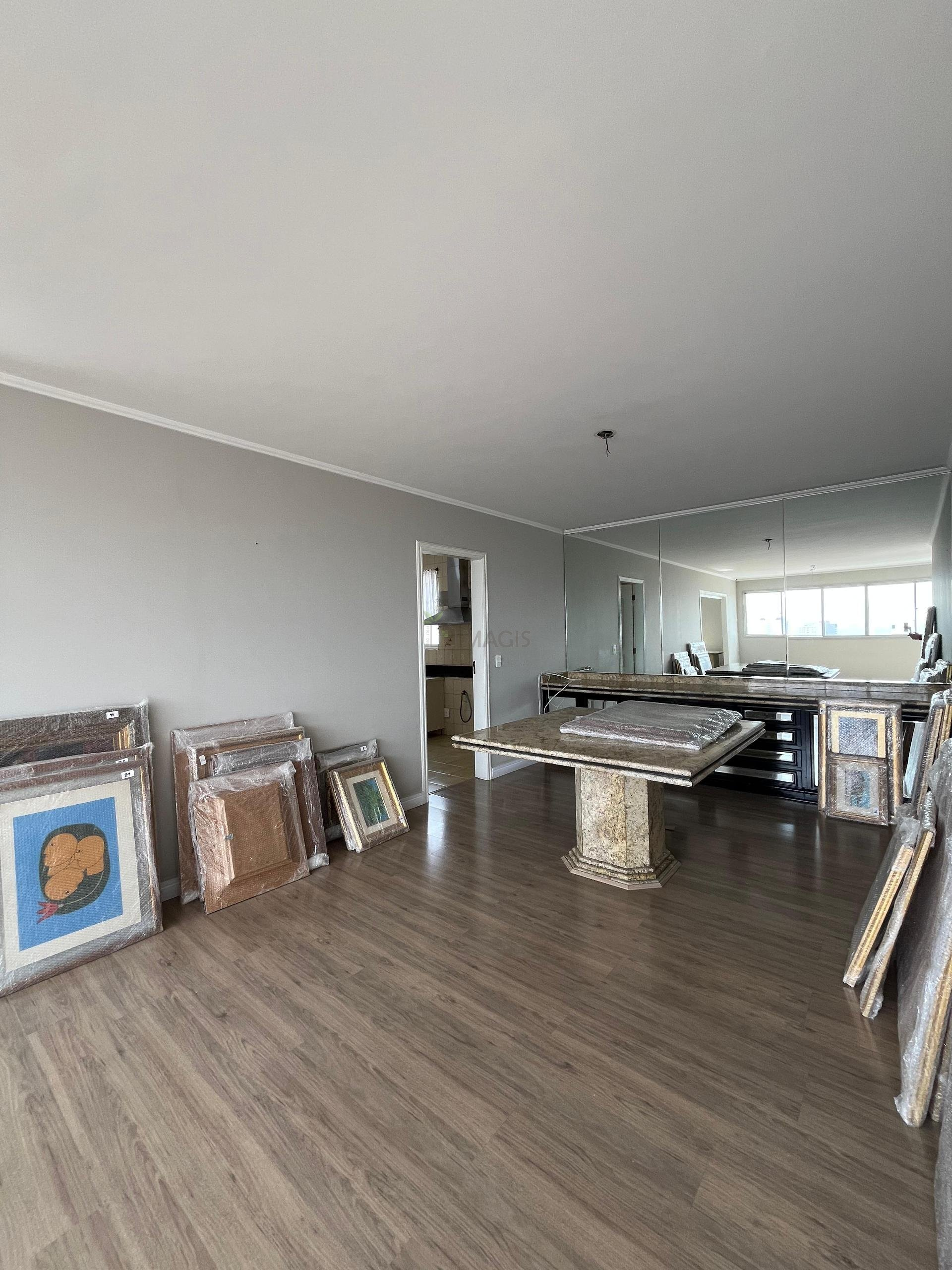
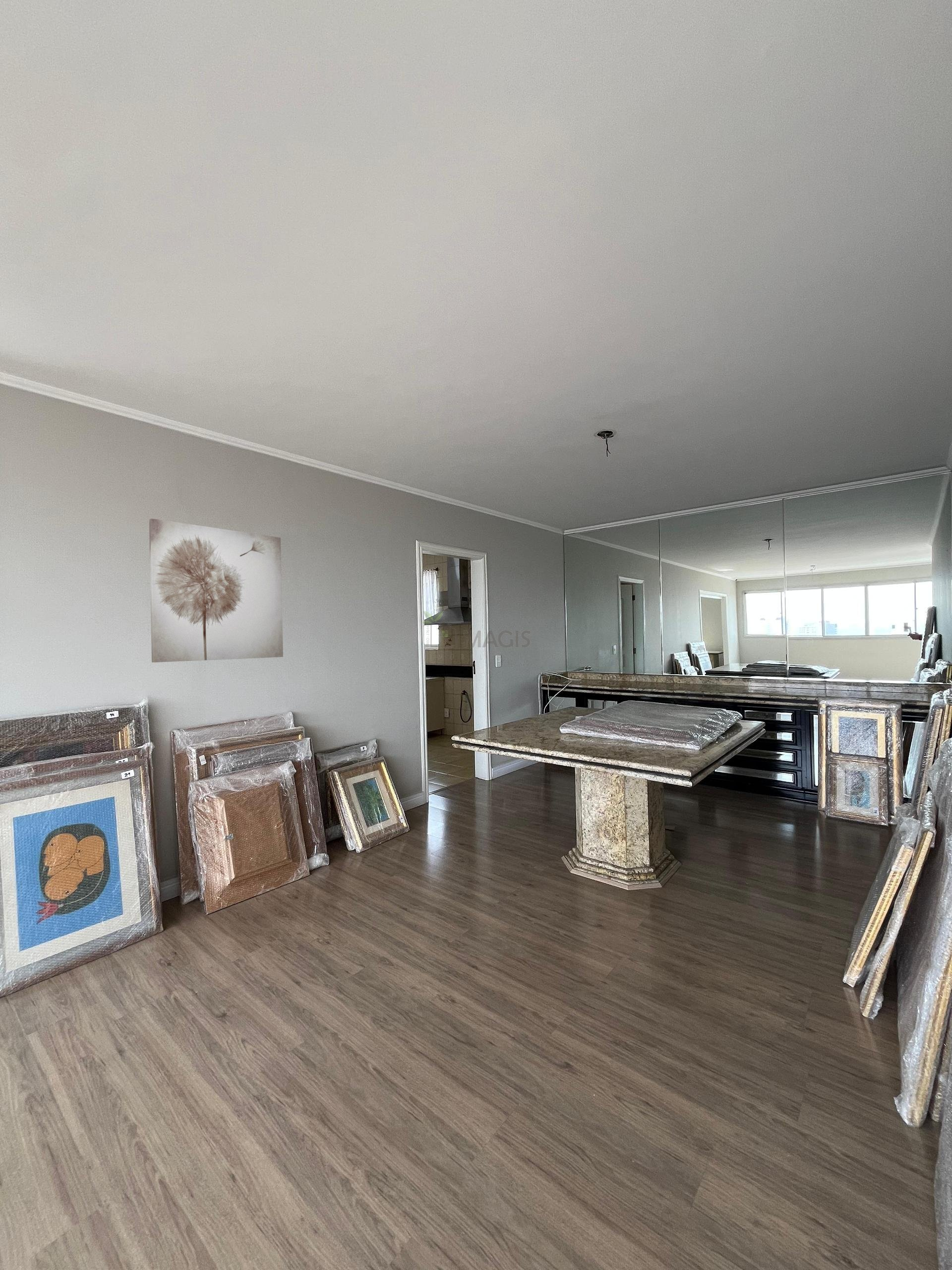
+ wall art [149,518,284,663]
